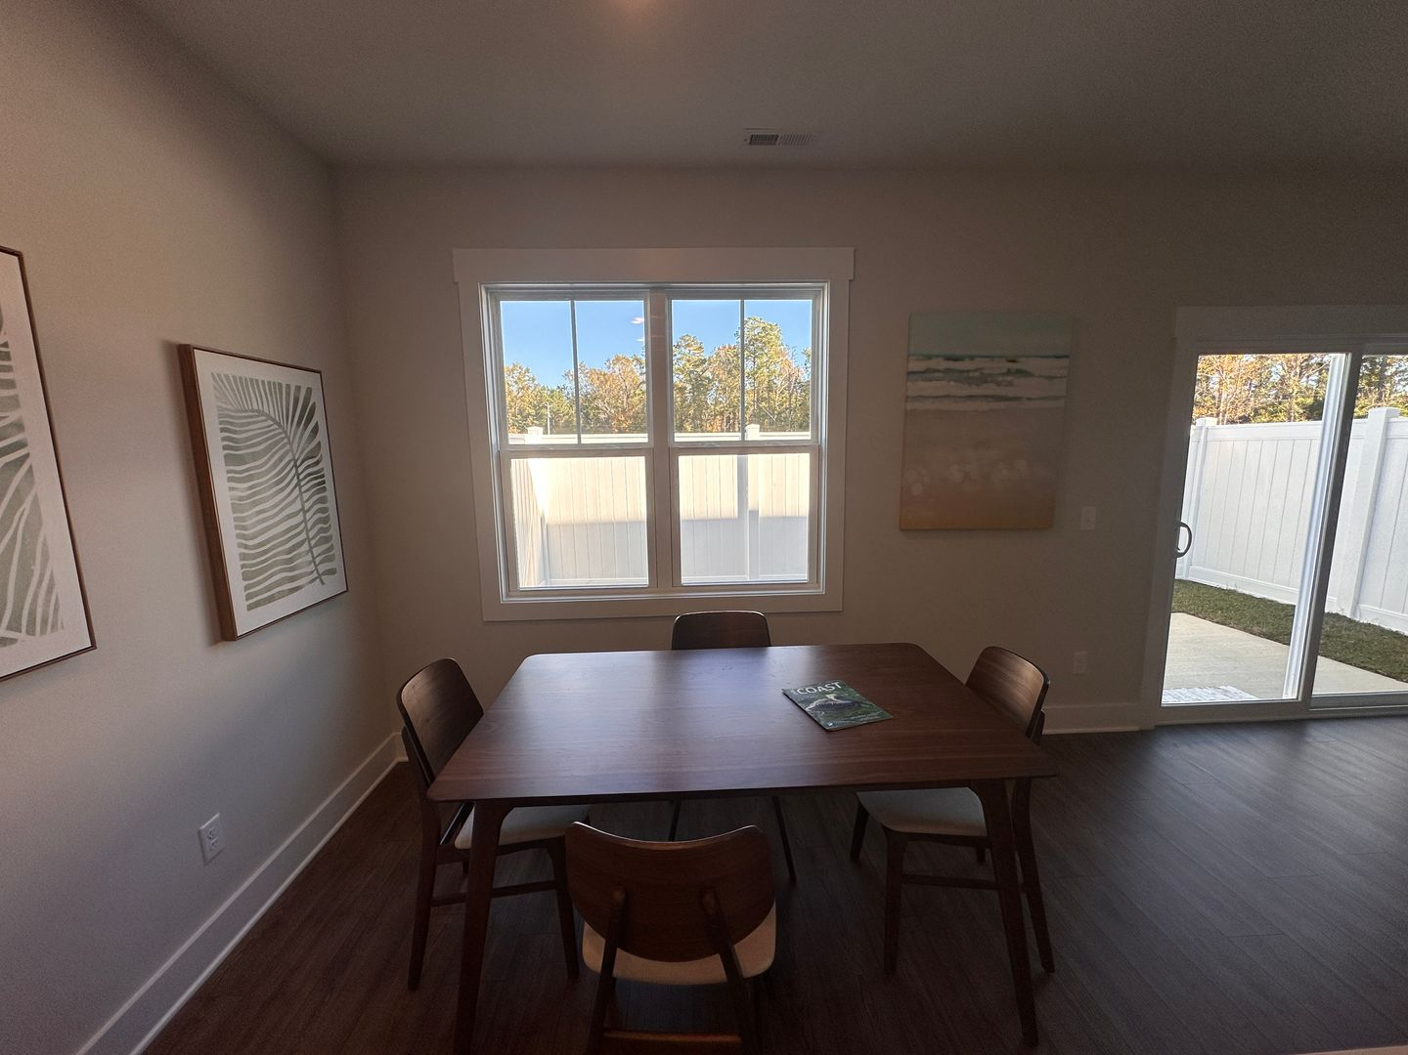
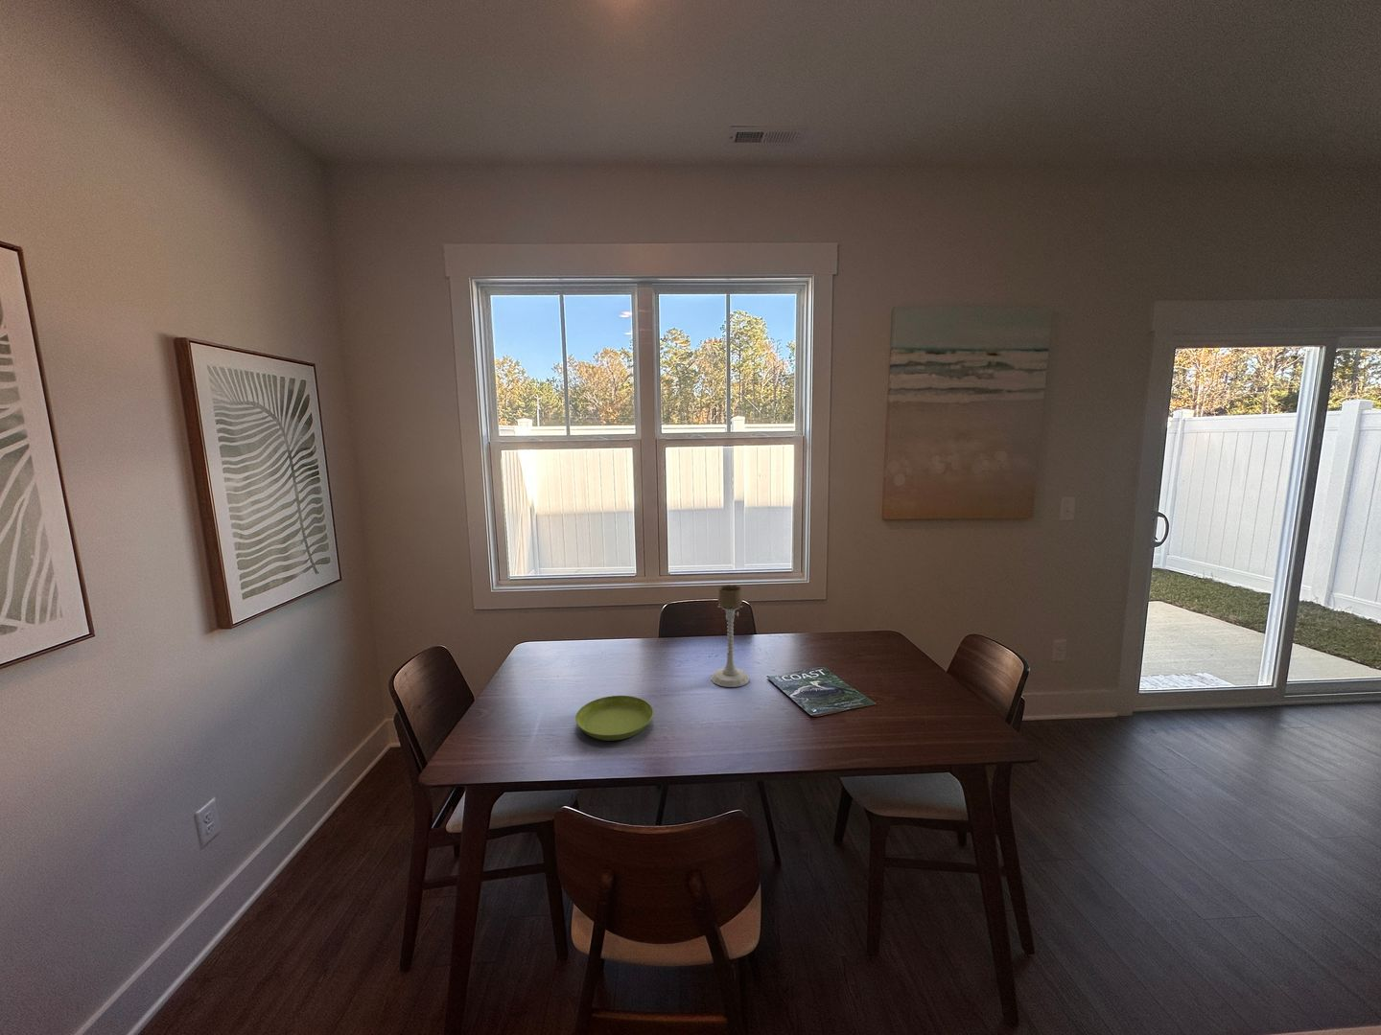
+ saucer [574,695,654,741]
+ candle holder [711,585,750,688]
